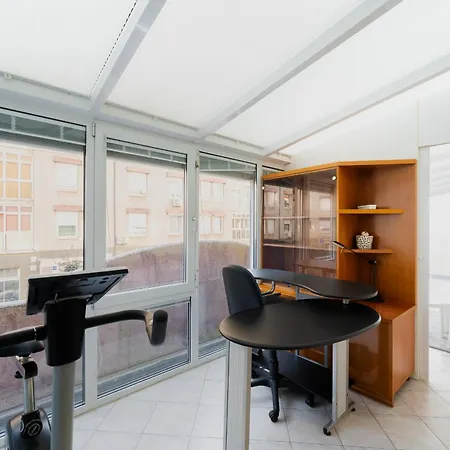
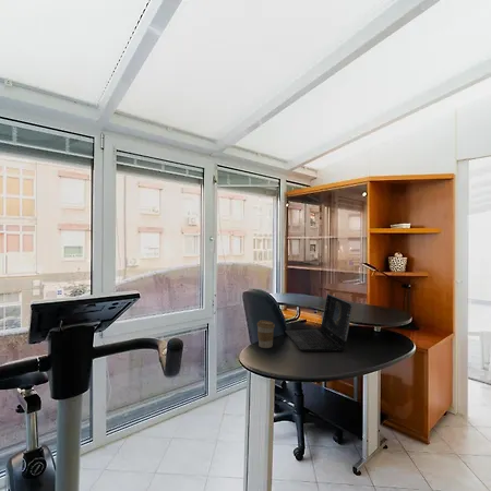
+ coffee cup [256,320,276,349]
+ laptop [284,292,355,352]
